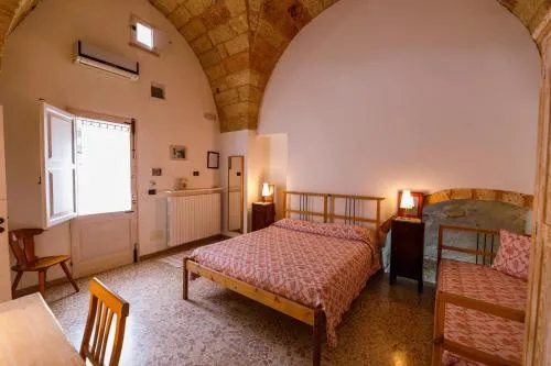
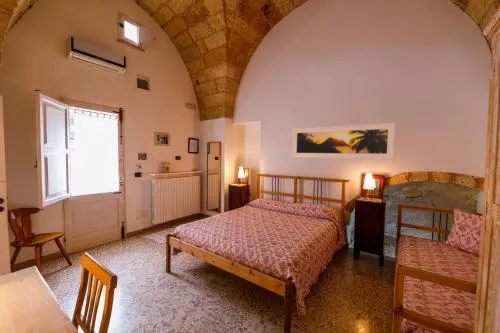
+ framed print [291,122,396,161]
